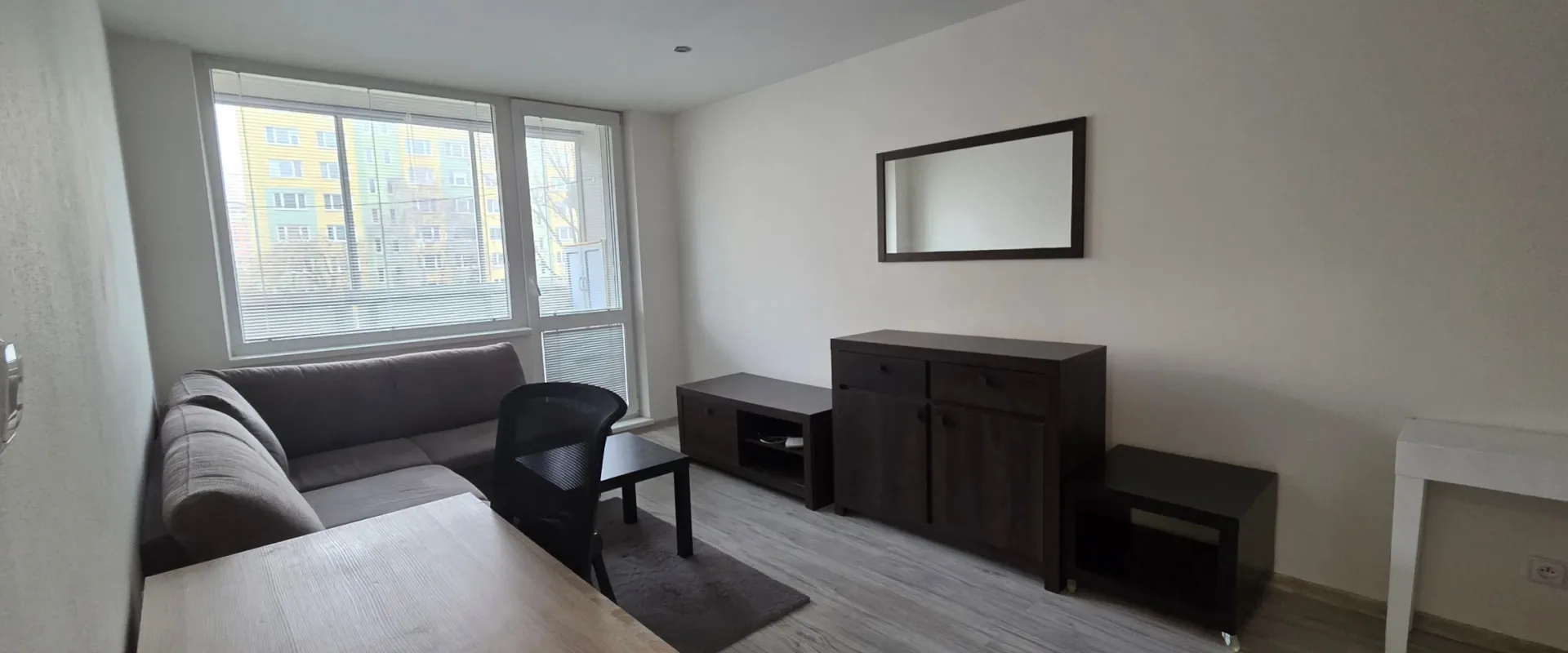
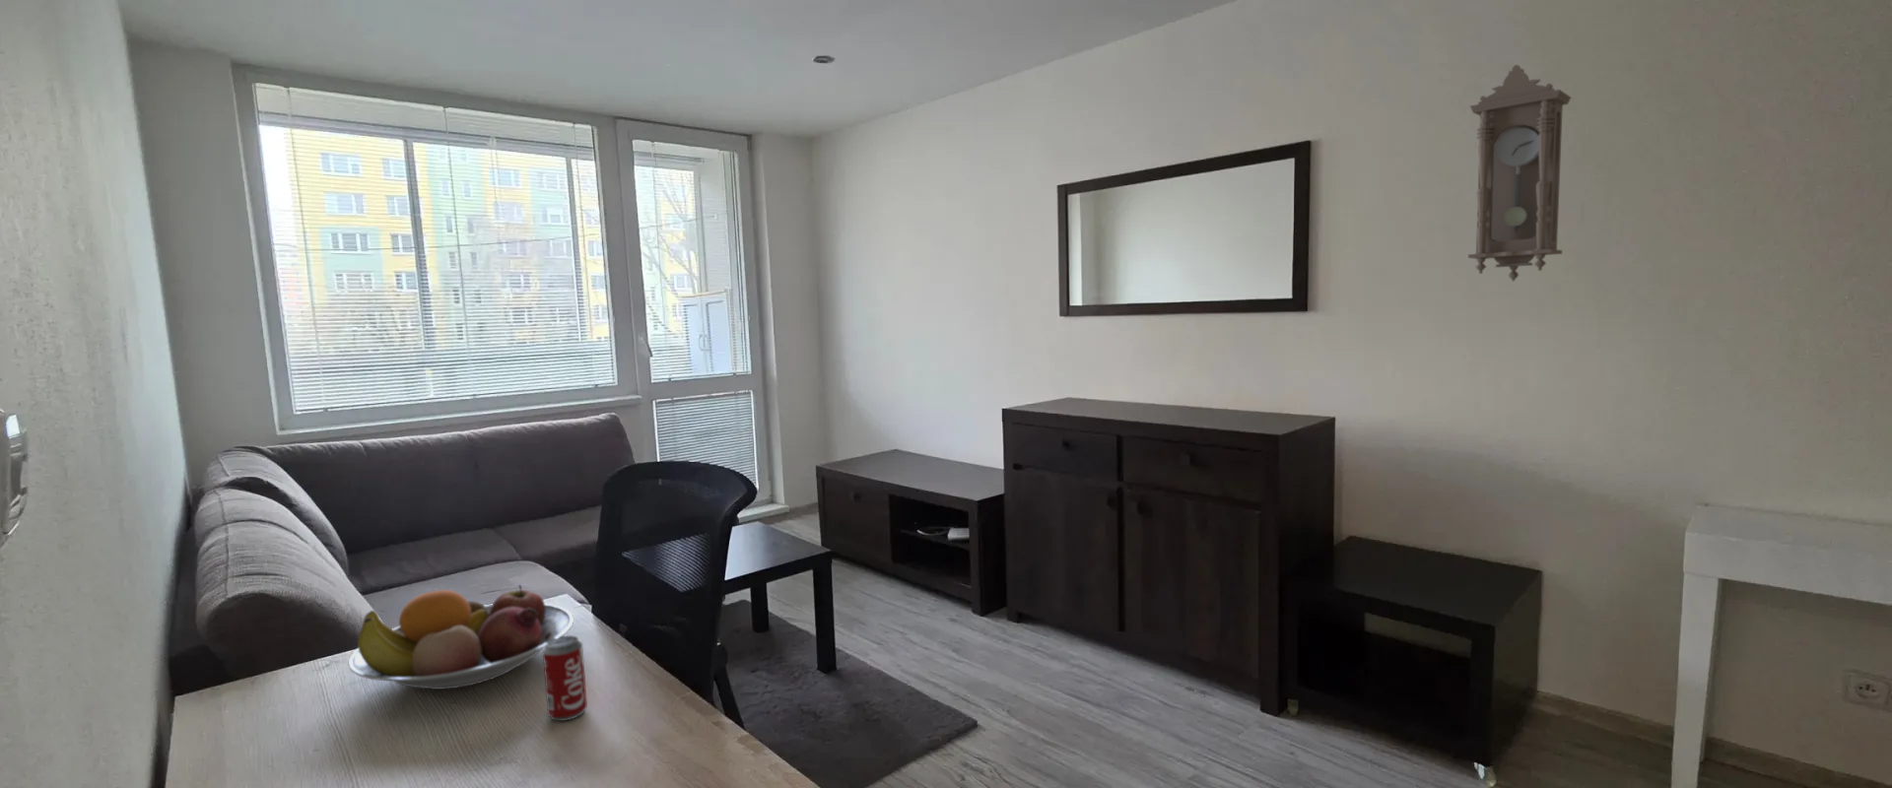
+ fruit bowl [348,584,574,690]
+ pendulum clock [1467,64,1572,281]
+ beverage can [542,635,589,722]
